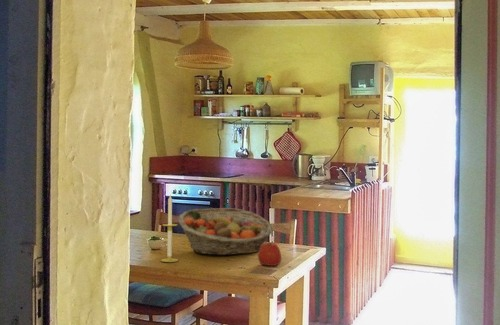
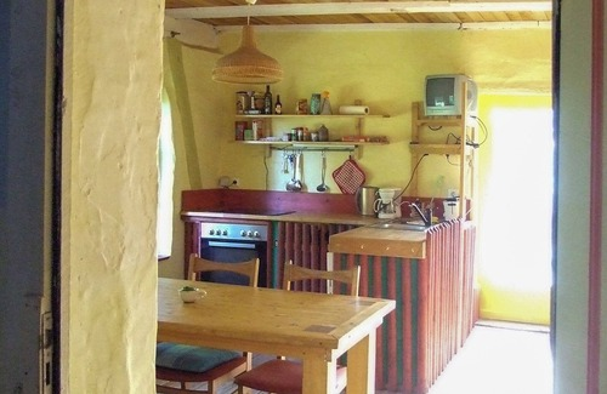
- apple [257,242,282,267]
- candle [160,195,179,263]
- fruit basket [178,207,274,256]
